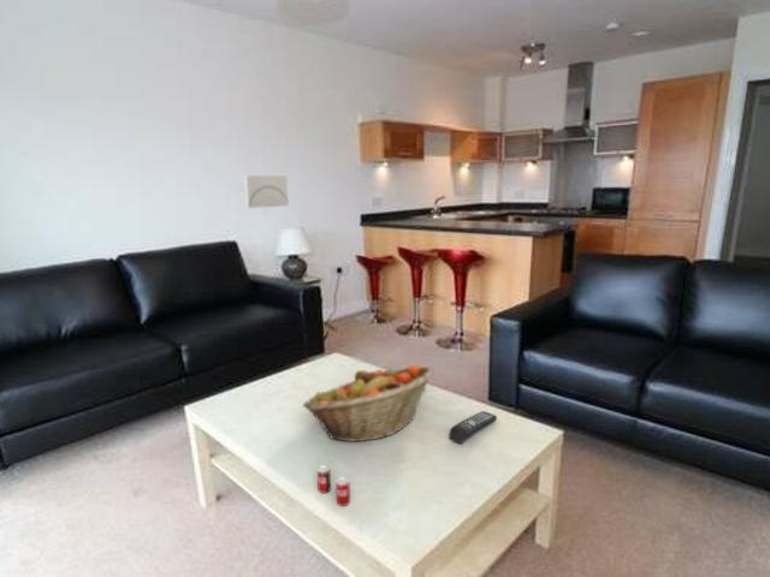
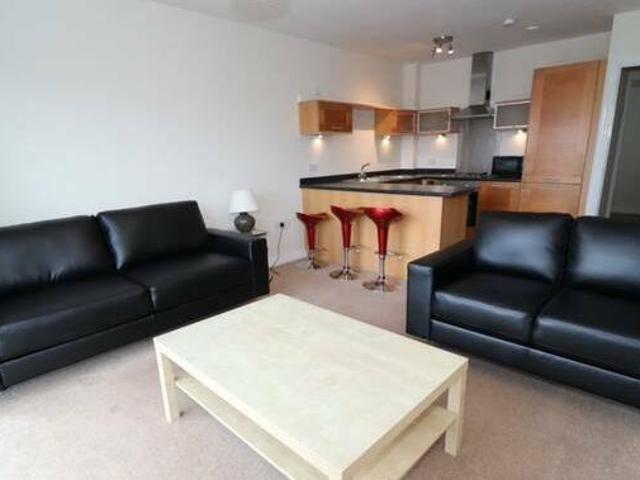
- beverage can [316,464,351,507]
- fruit basket [302,364,436,442]
- remote control [449,410,498,445]
- wall art [243,174,290,209]
